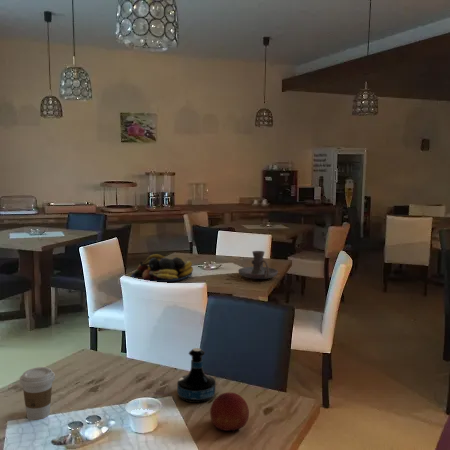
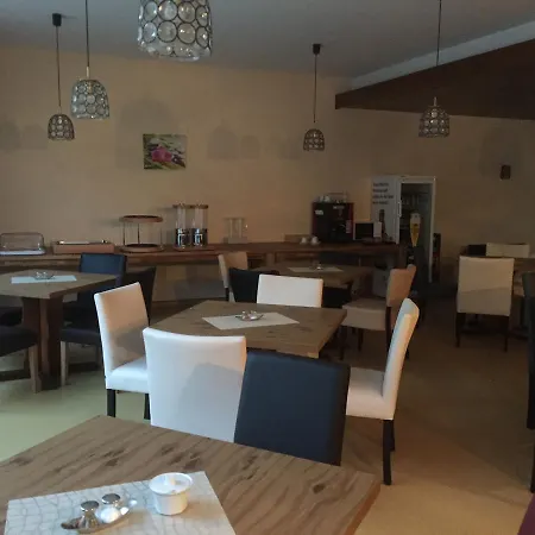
- fruit [209,392,250,434]
- coffee cup [19,366,56,421]
- candle holder [237,250,279,280]
- fruit bowl [131,253,194,283]
- tequila bottle [176,347,217,404]
